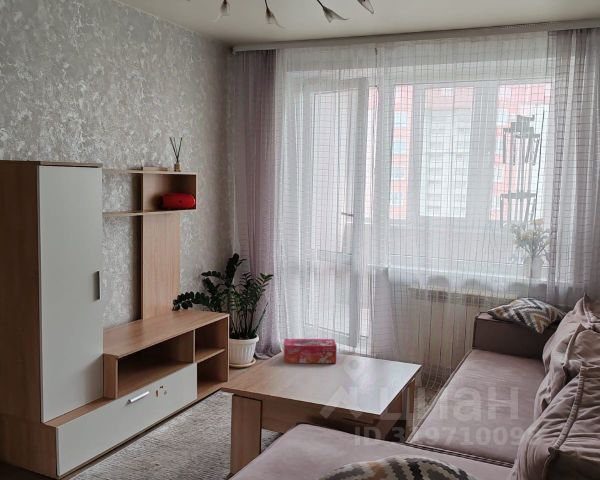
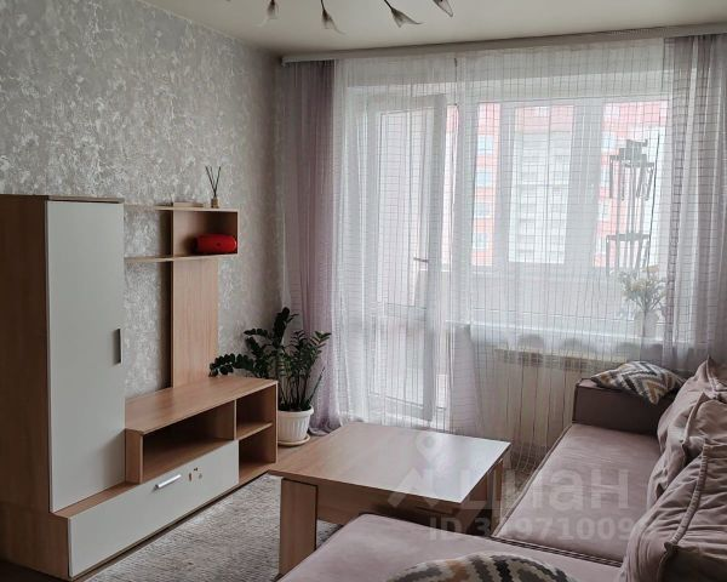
- tissue box [283,338,338,364]
